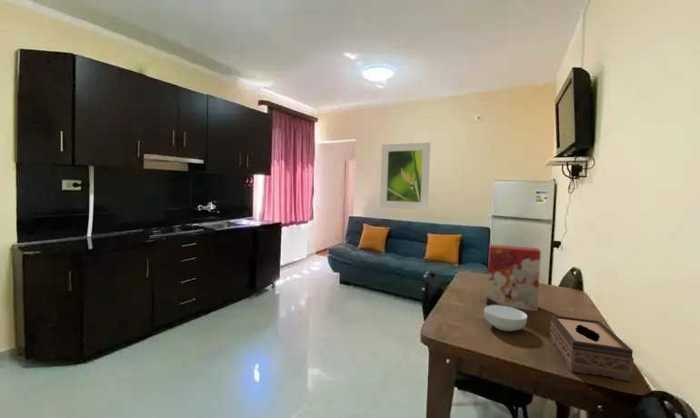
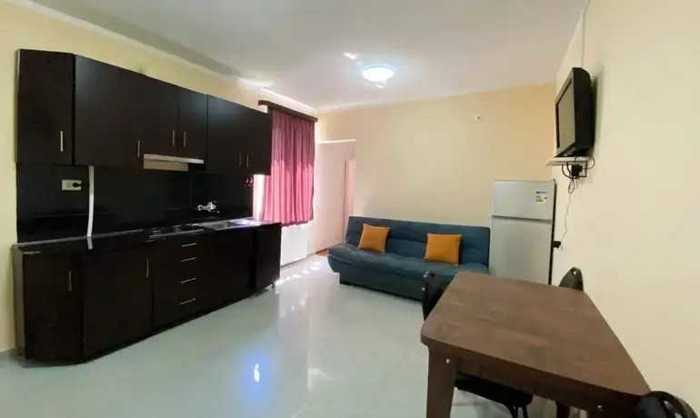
- tissue box [549,314,635,382]
- cereal box [485,243,542,312]
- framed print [379,142,431,211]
- cereal bowl [483,305,528,332]
